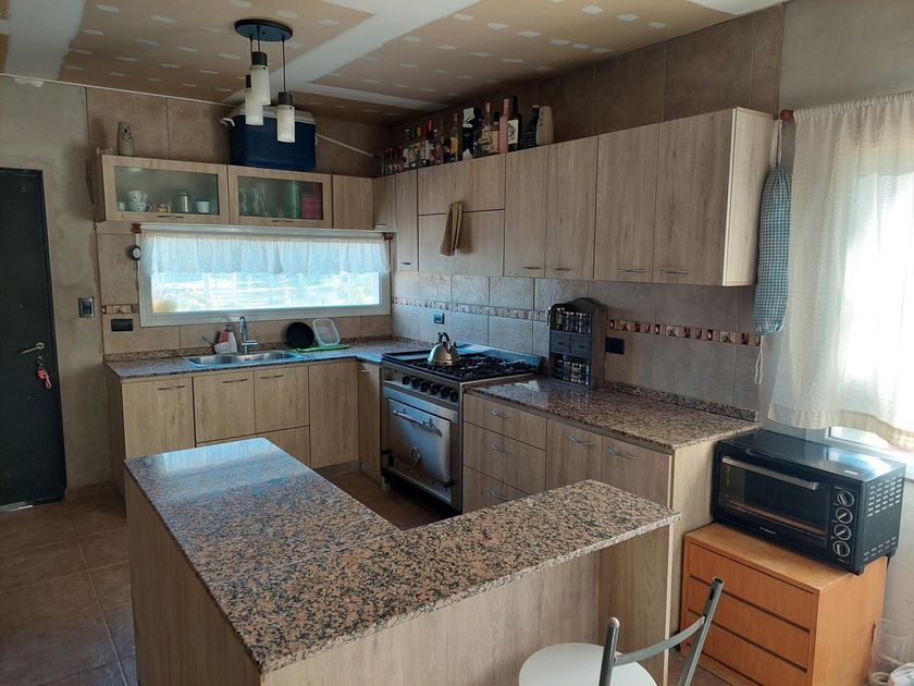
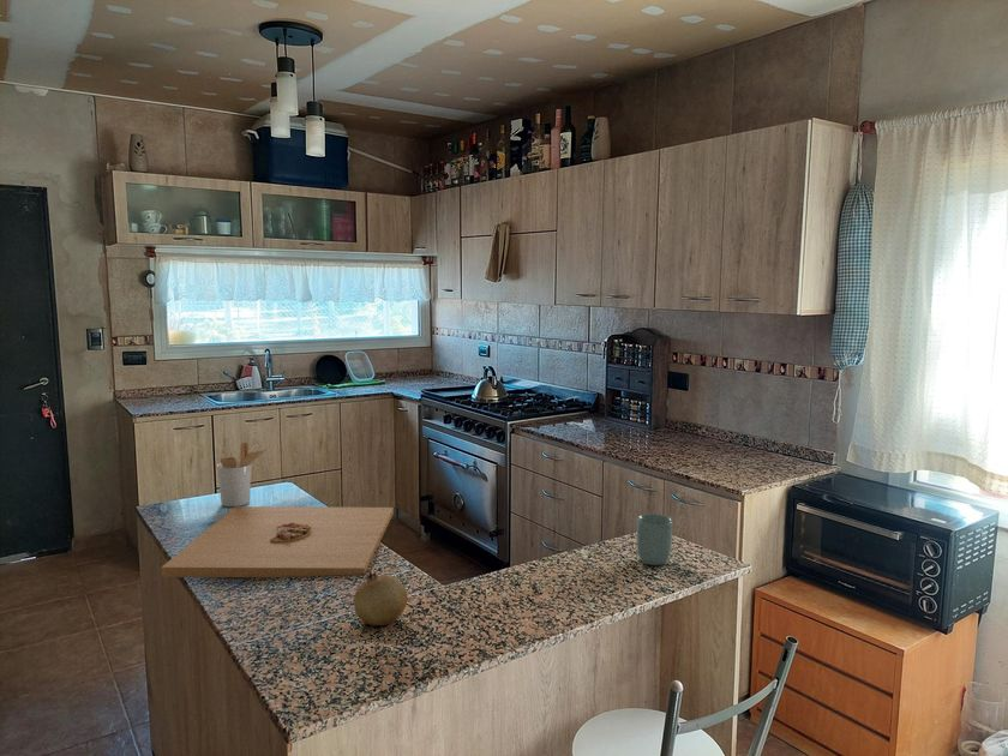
+ utensil holder [216,440,268,508]
+ cup [636,512,674,566]
+ platter [160,505,395,578]
+ fruit [353,571,409,626]
